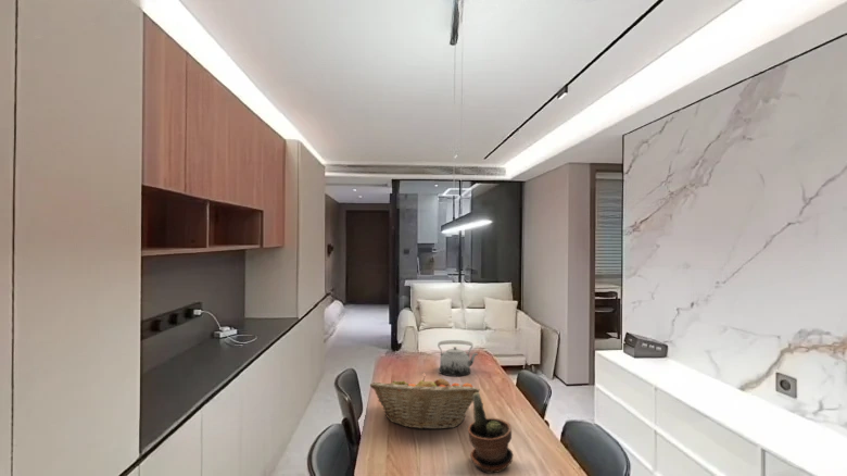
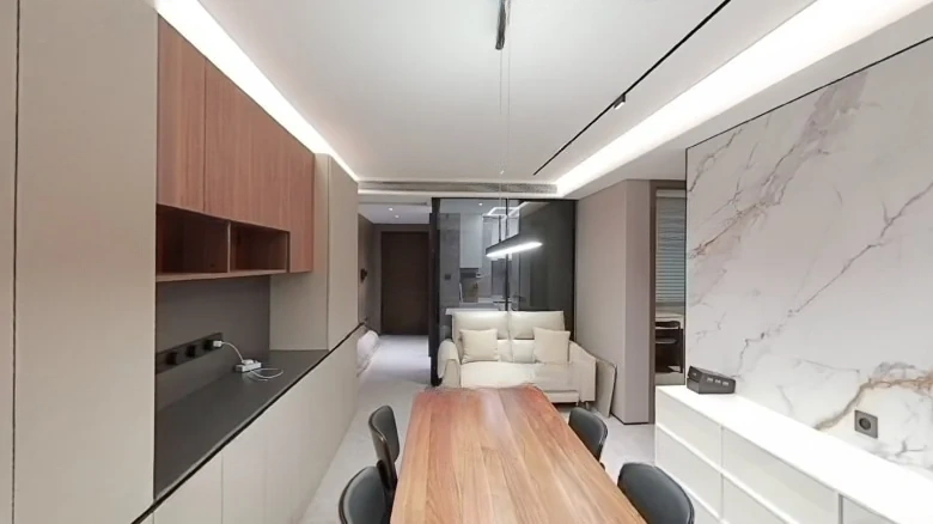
- fruit basket [369,377,481,430]
- potted plant [467,392,514,474]
- teapot [437,339,479,377]
